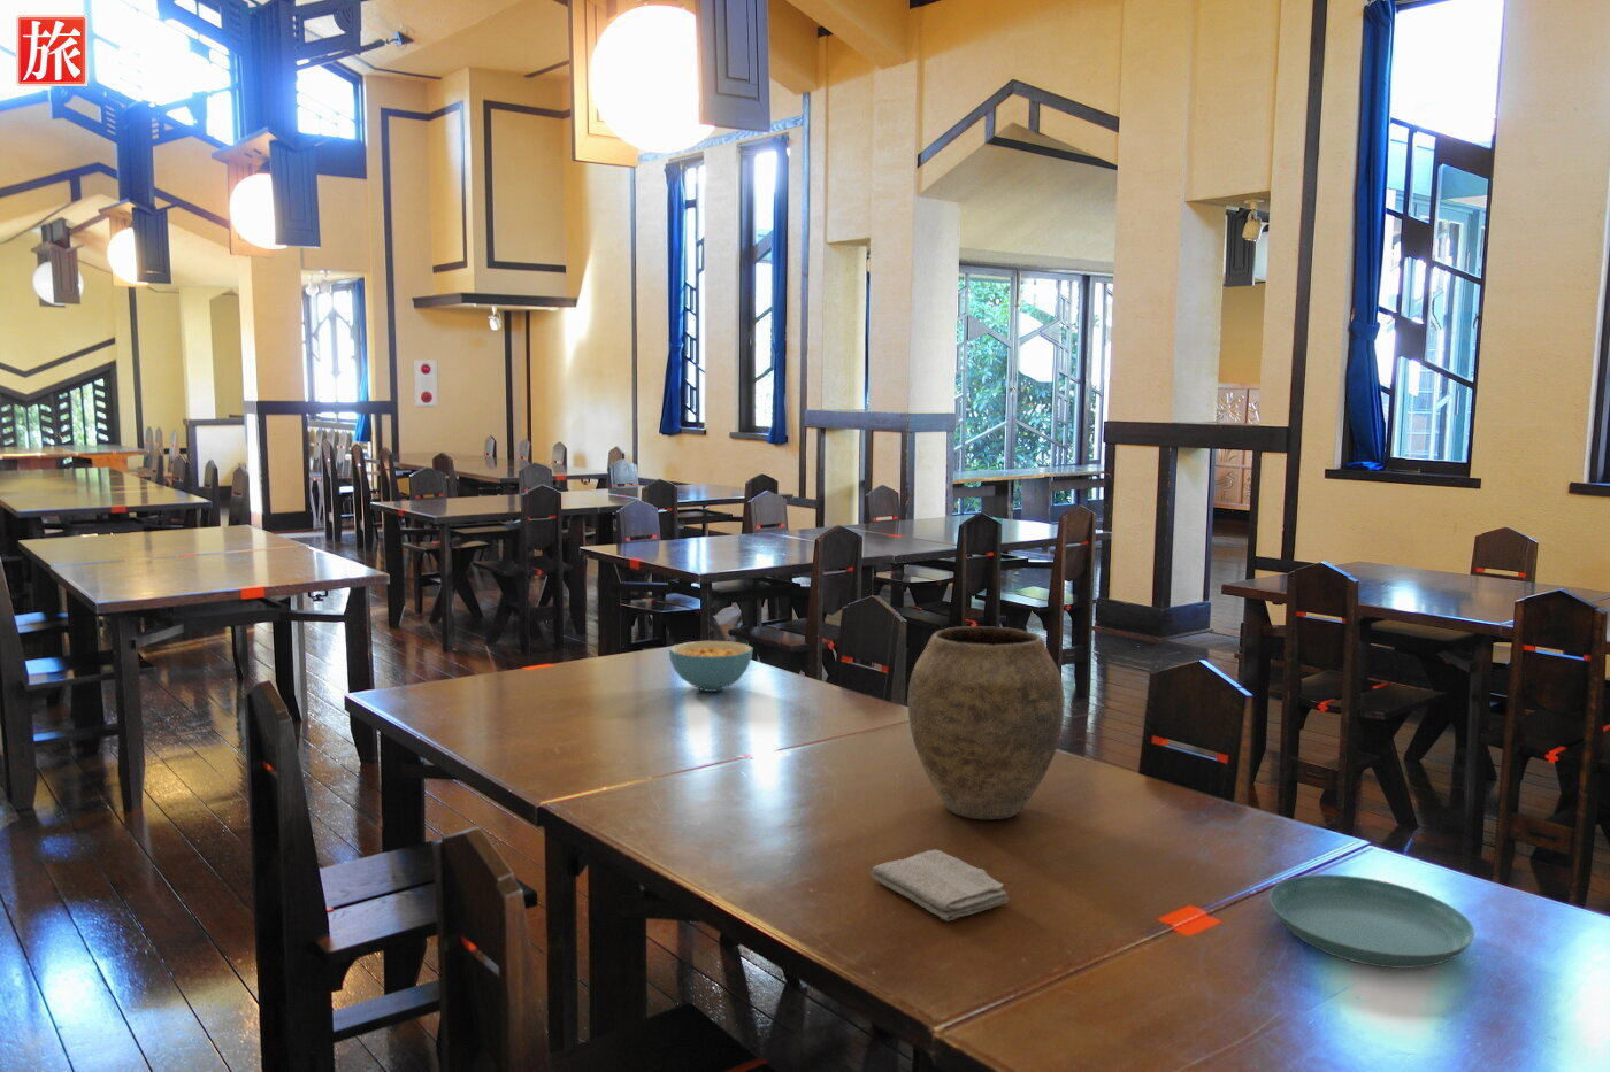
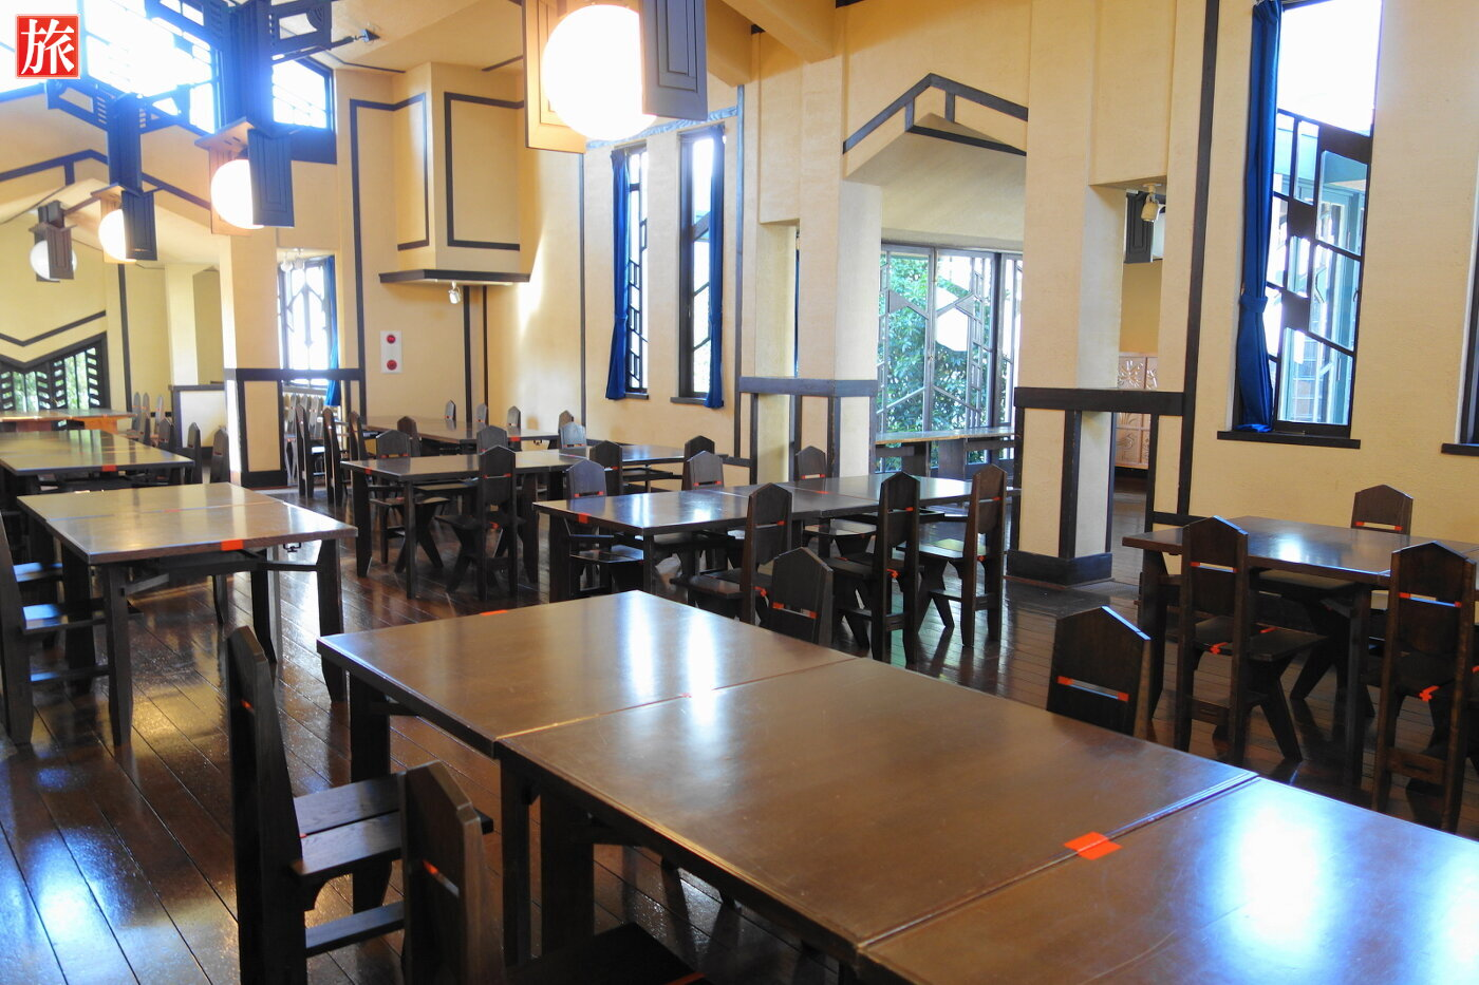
- saucer [1269,873,1476,970]
- washcloth [869,849,1010,922]
- cereal bowl [668,640,754,693]
- vase [906,625,1067,821]
